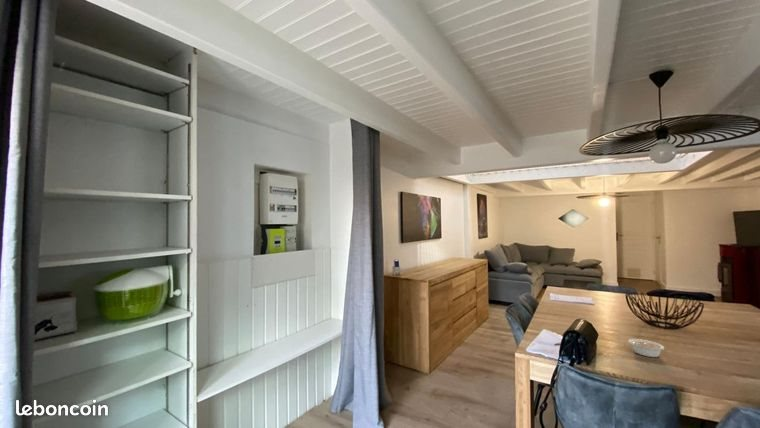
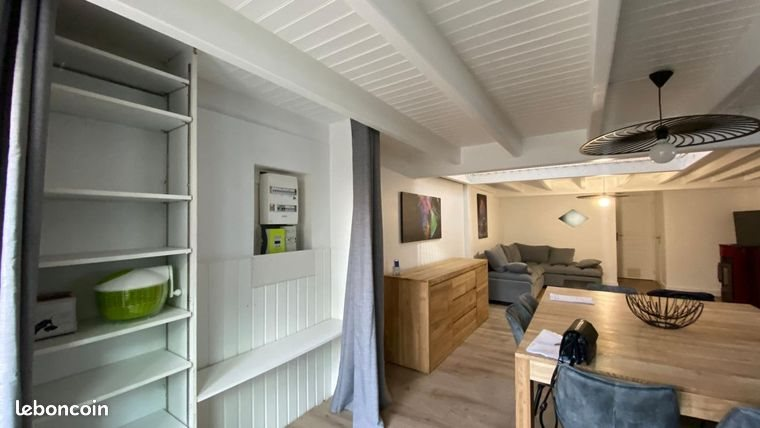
- legume [627,338,665,358]
